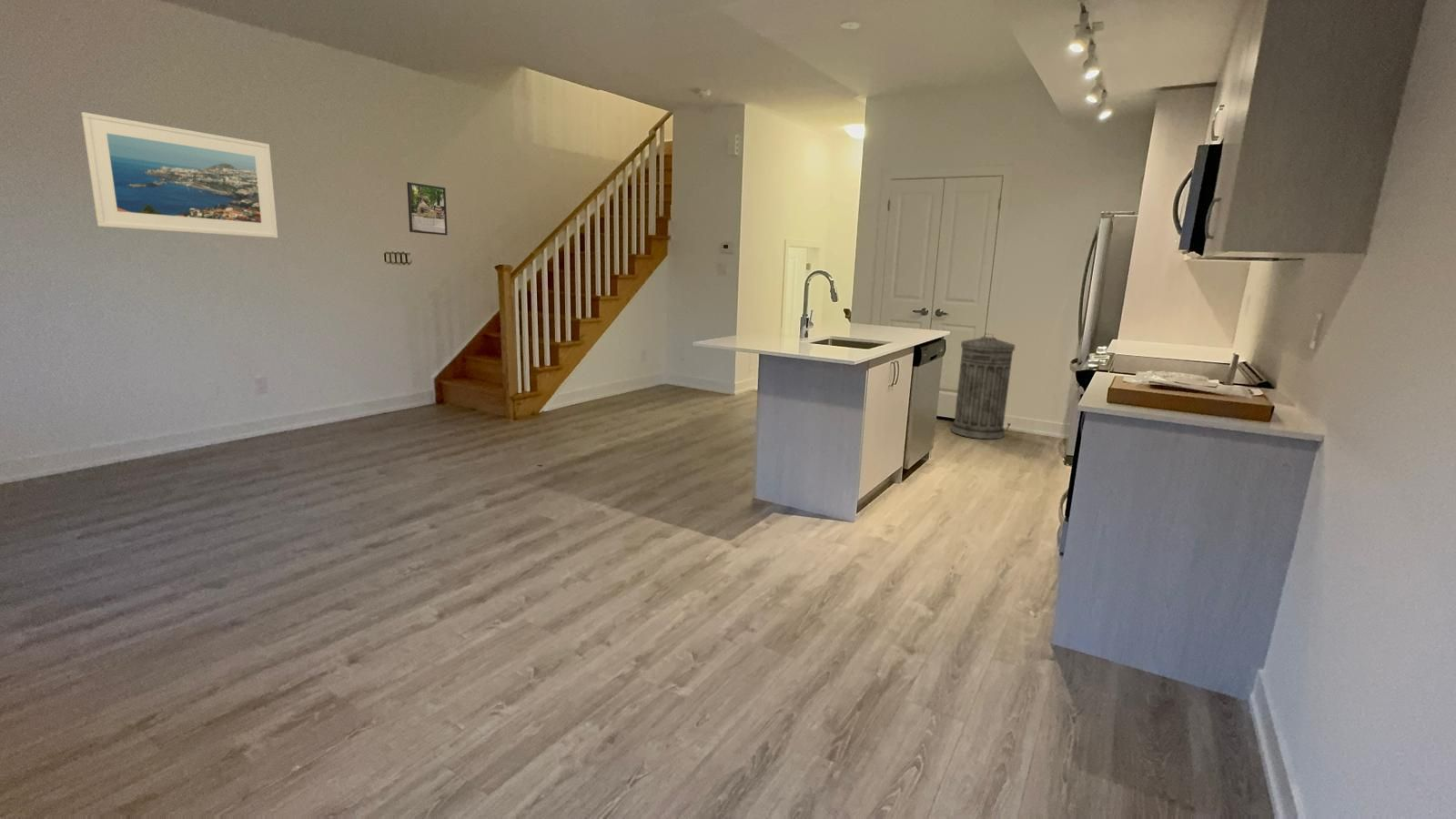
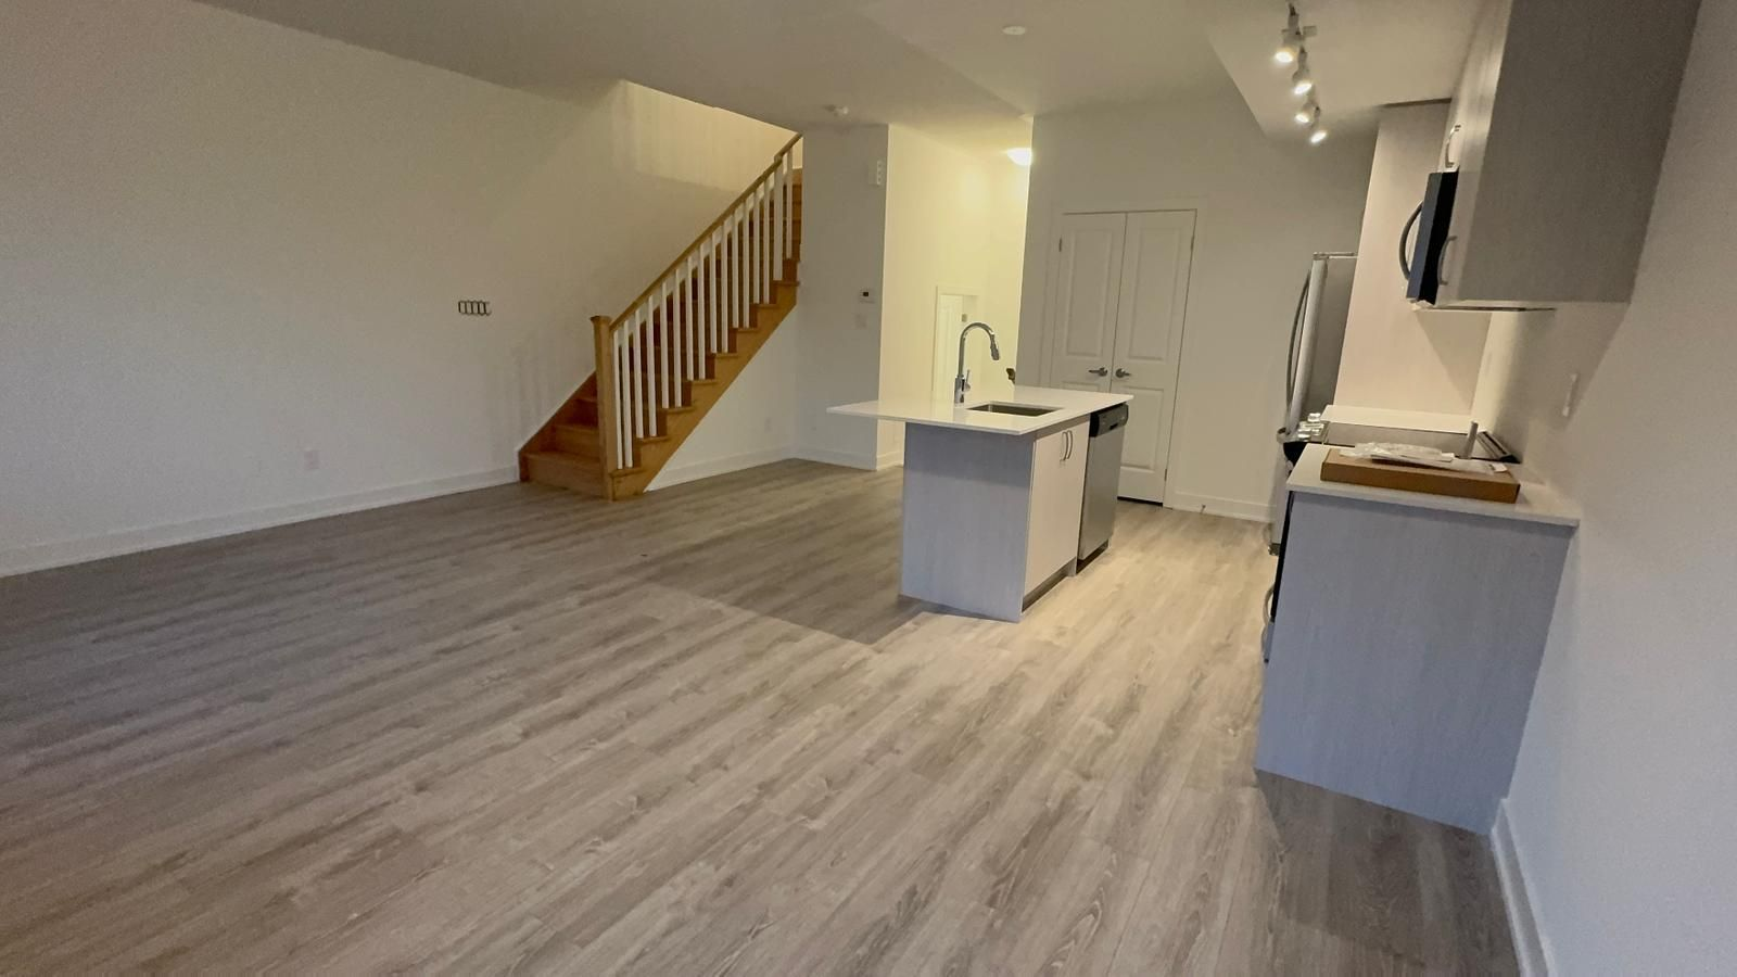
- trash can [950,333,1016,440]
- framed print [406,181,449,236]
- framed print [81,111,278,239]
